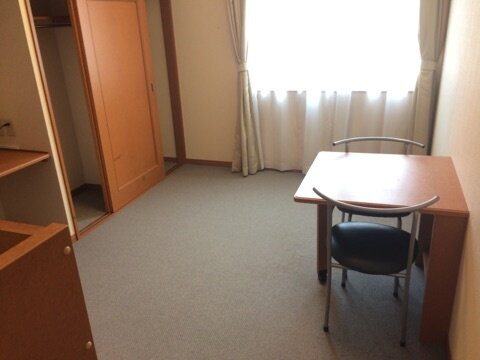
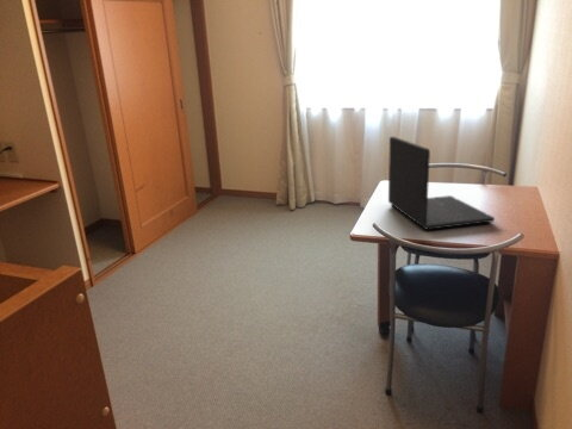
+ laptop [387,136,496,231]
